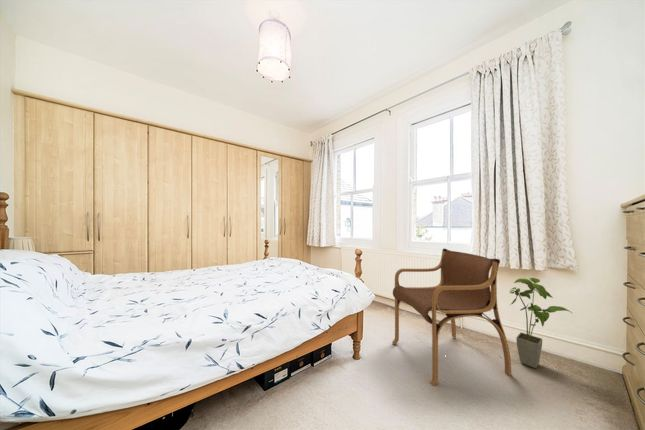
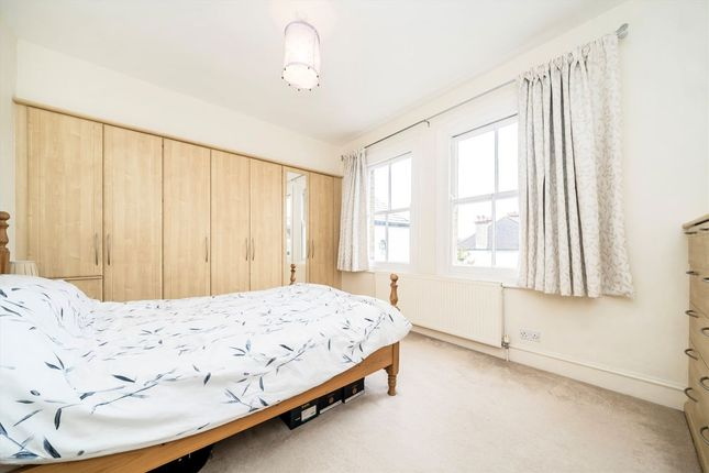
- armchair [391,248,512,387]
- house plant [509,277,573,369]
